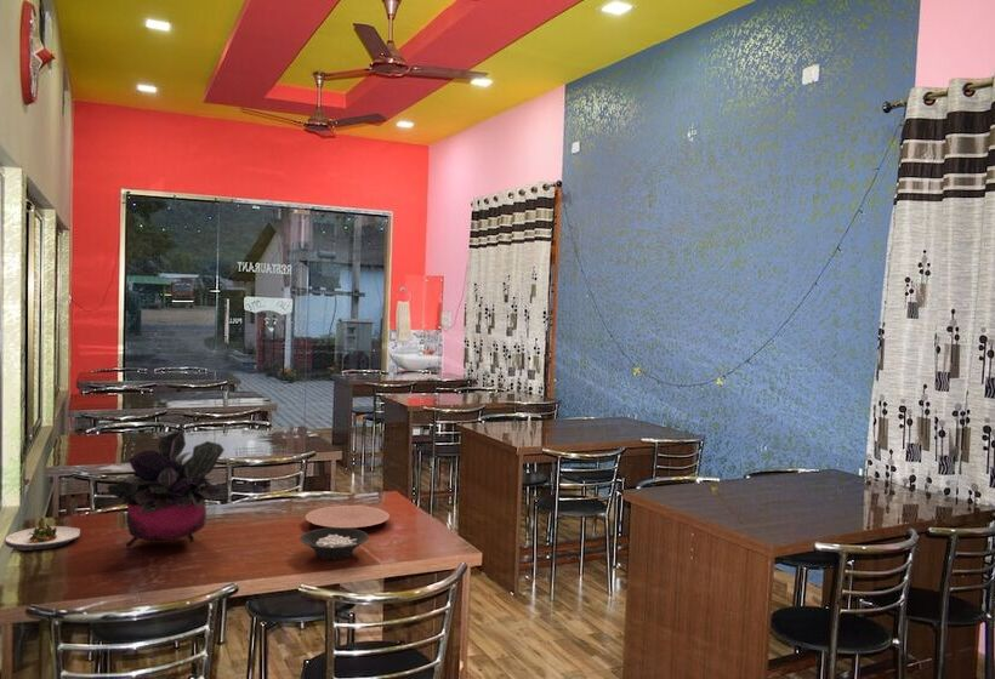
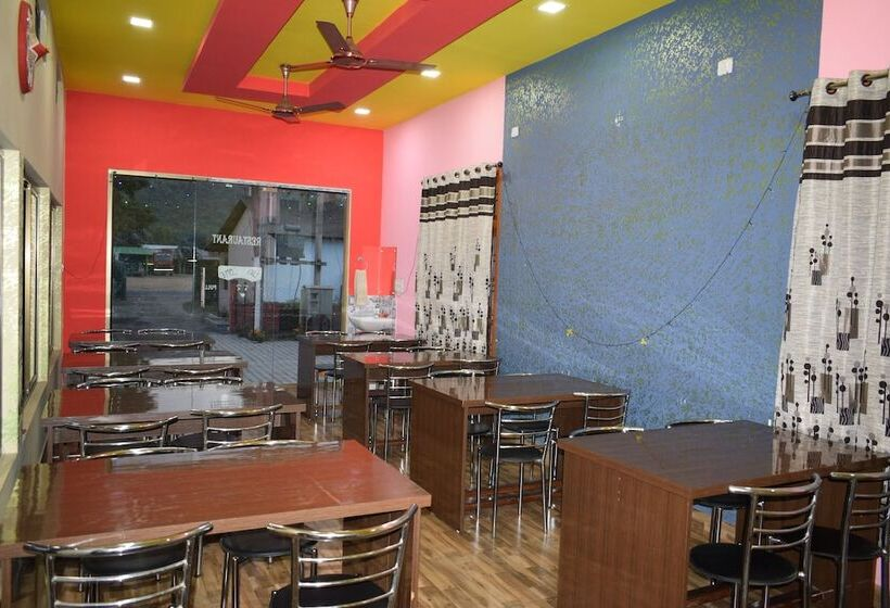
- potted plant [107,428,226,548]
- cereal bowl [298,527,370,560]
- plate [305,504,391,529]
- salad plate [4,523,81,552]
